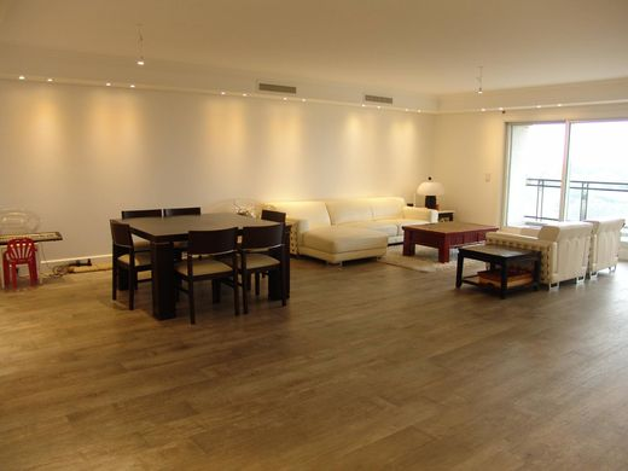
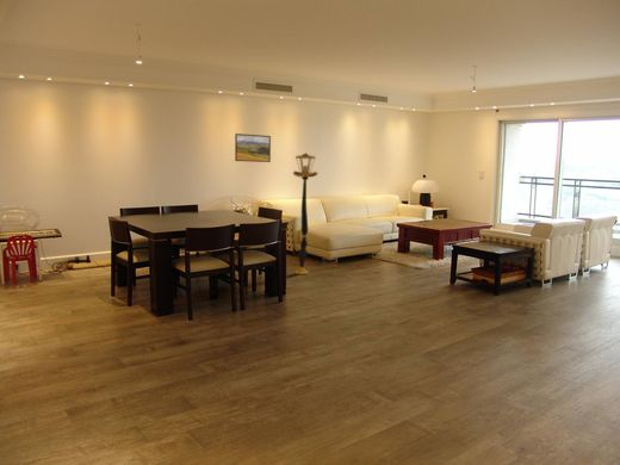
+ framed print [234,132,272,163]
+ floor lamp [292,151,318,275]
